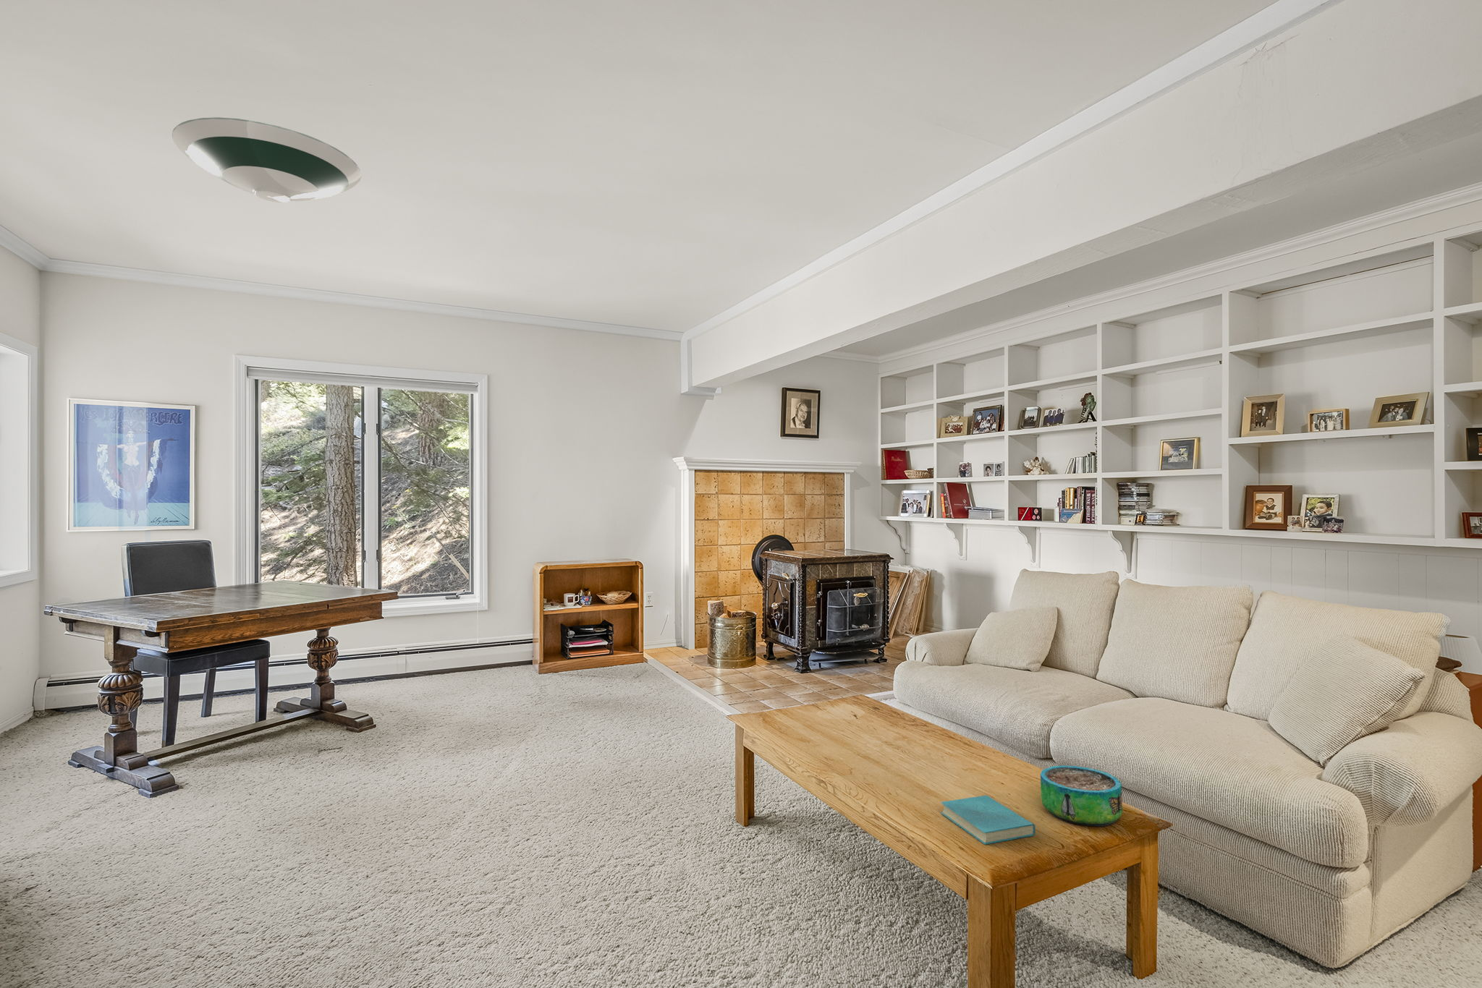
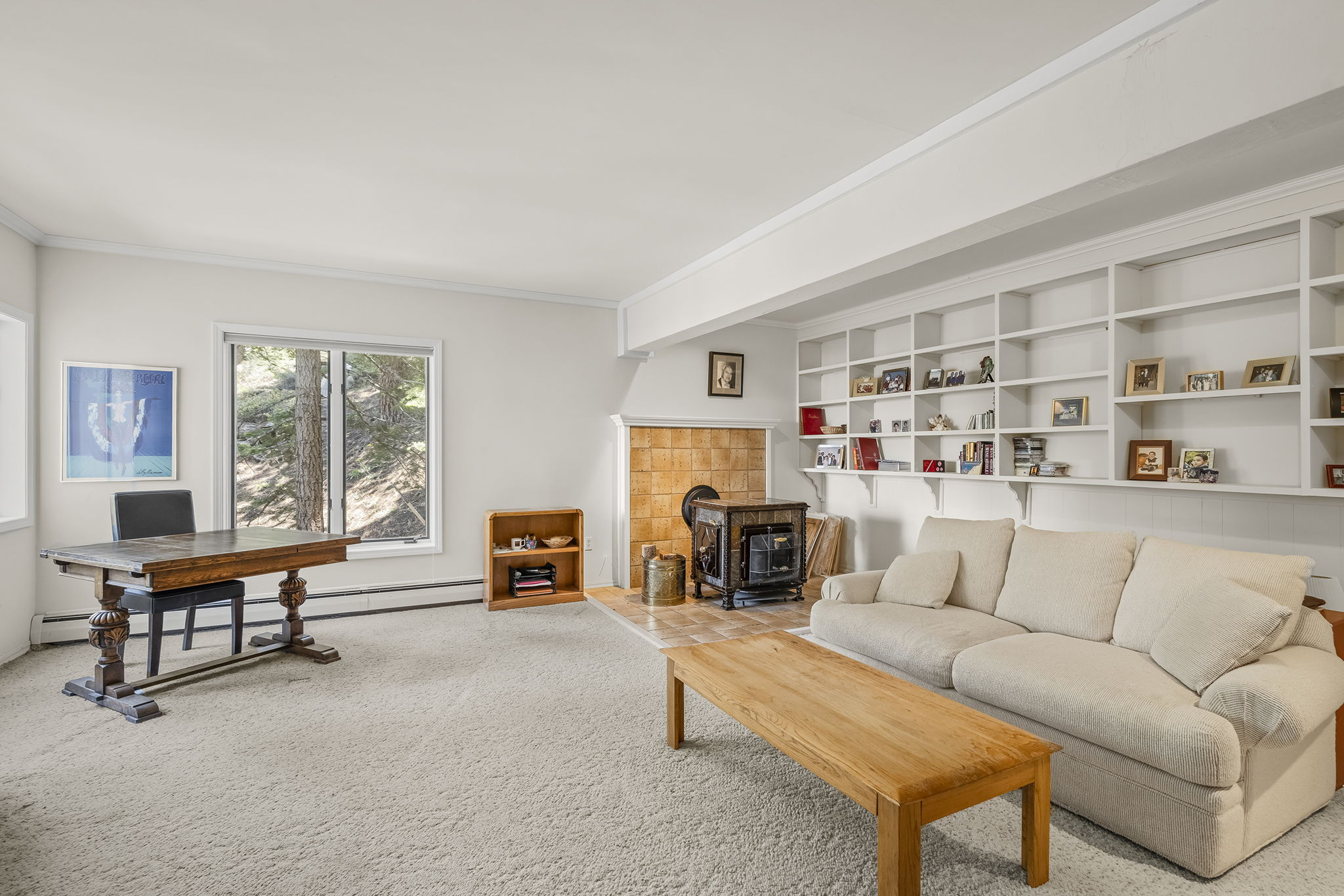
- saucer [172,117,362,203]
- book [941,795,1037,845]
- decorative bowl [1040,765,1123,827]
